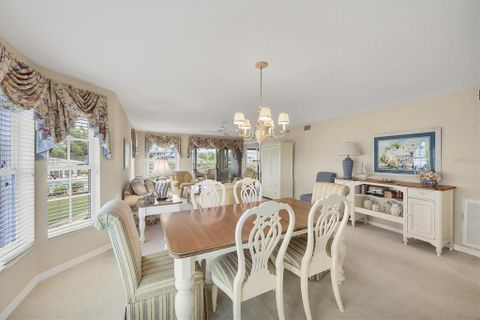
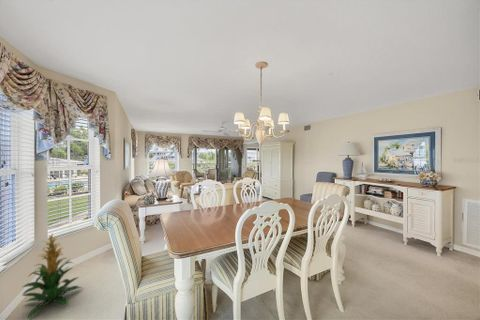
+ indoor plant [21,233,82,320]
